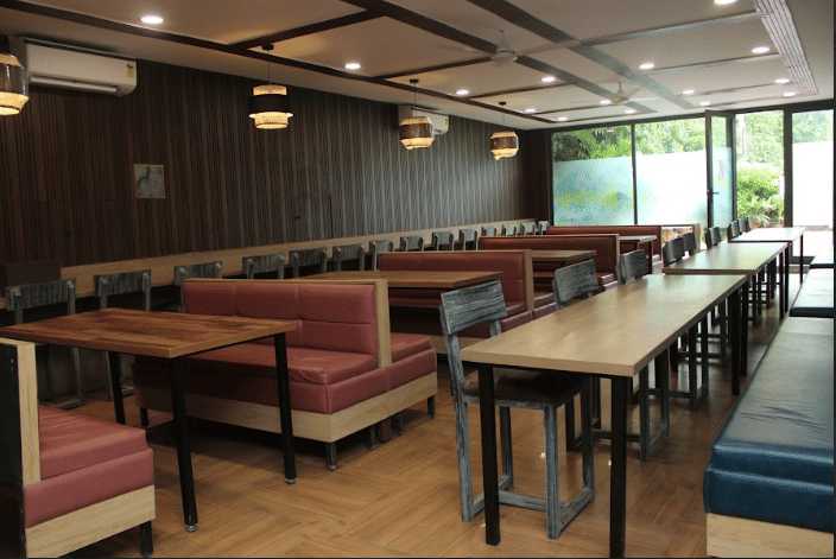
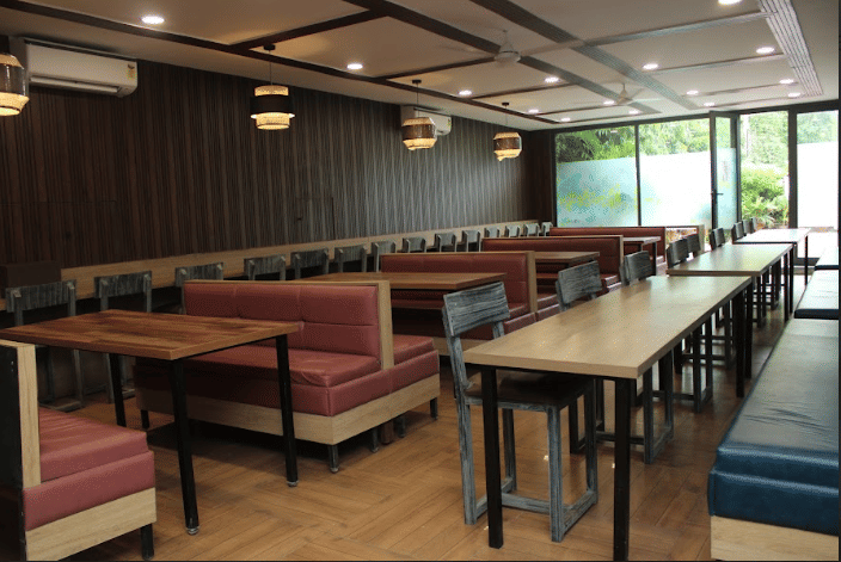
- wall art [132,163,166,199]
